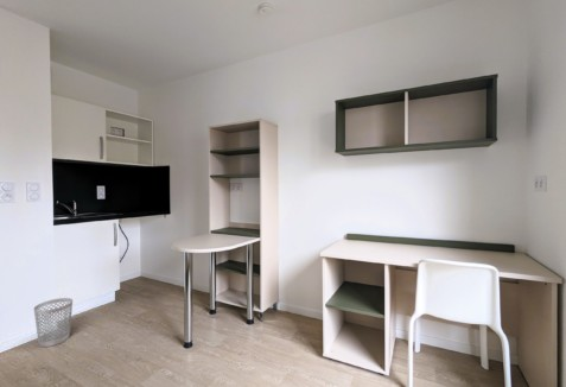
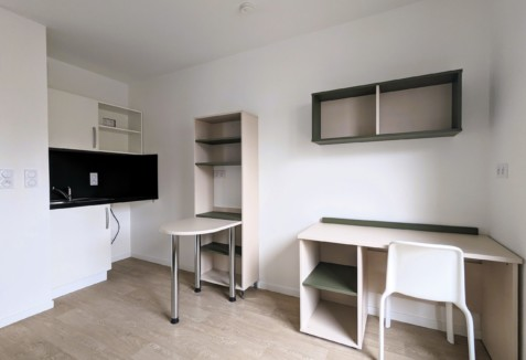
- wastebasket [33,297,74,348]
